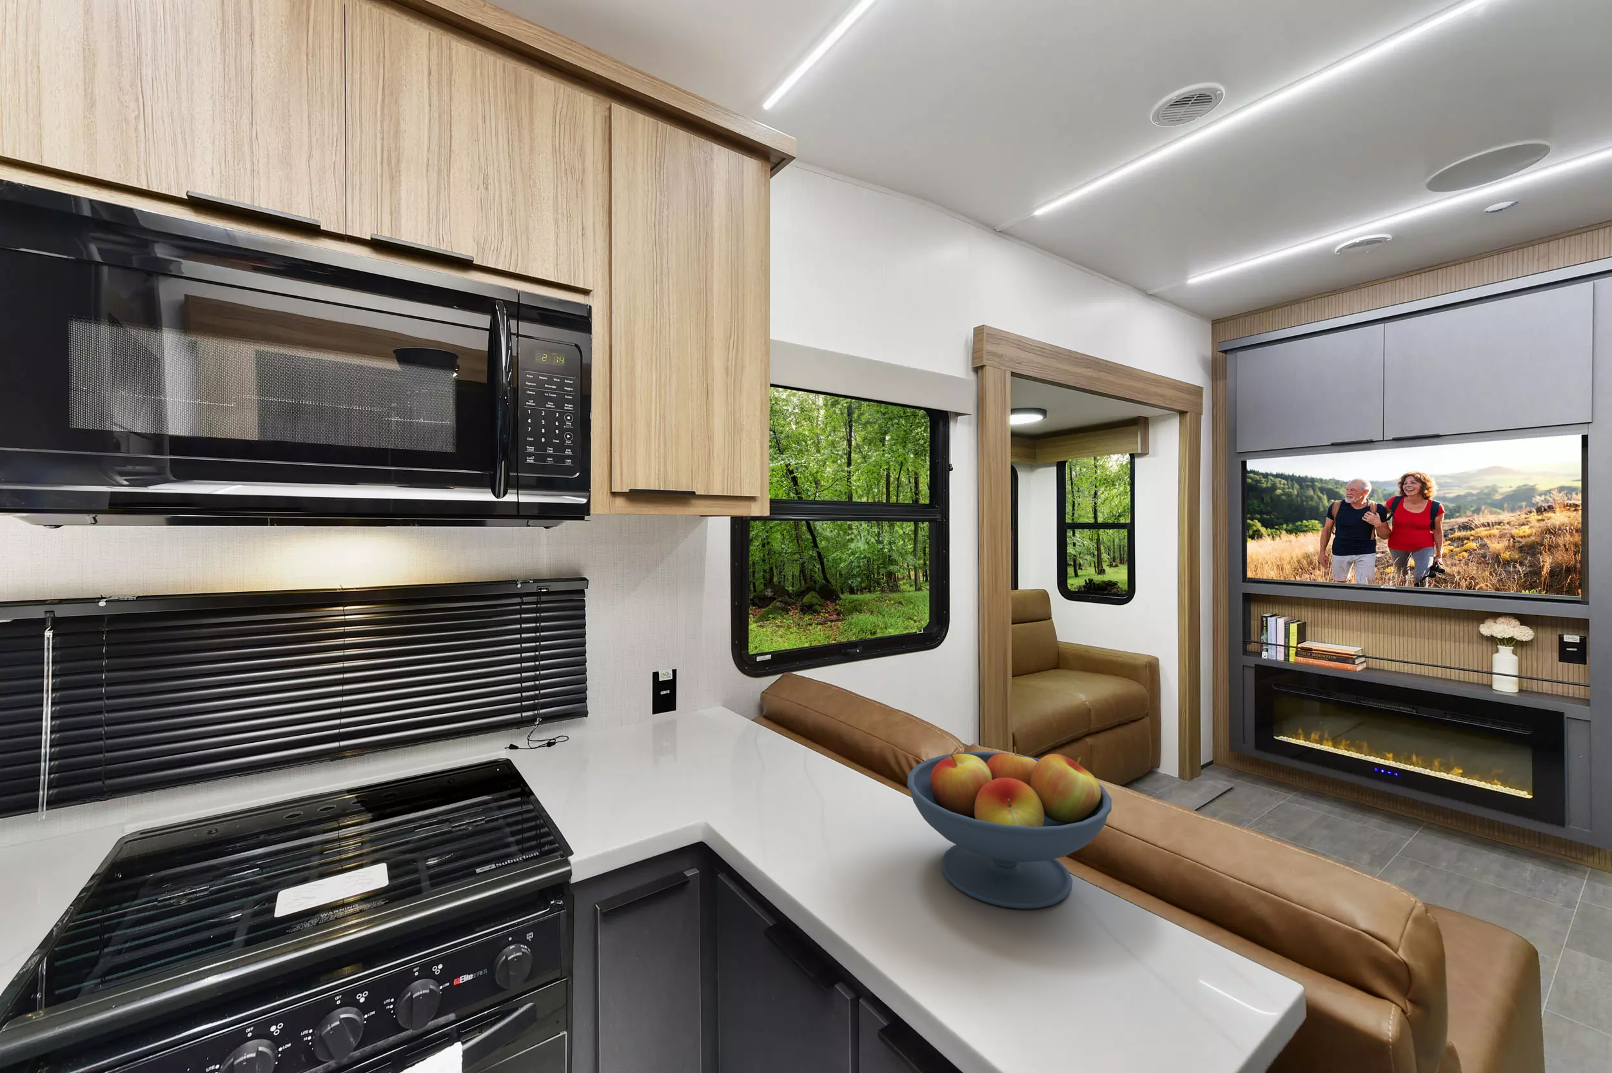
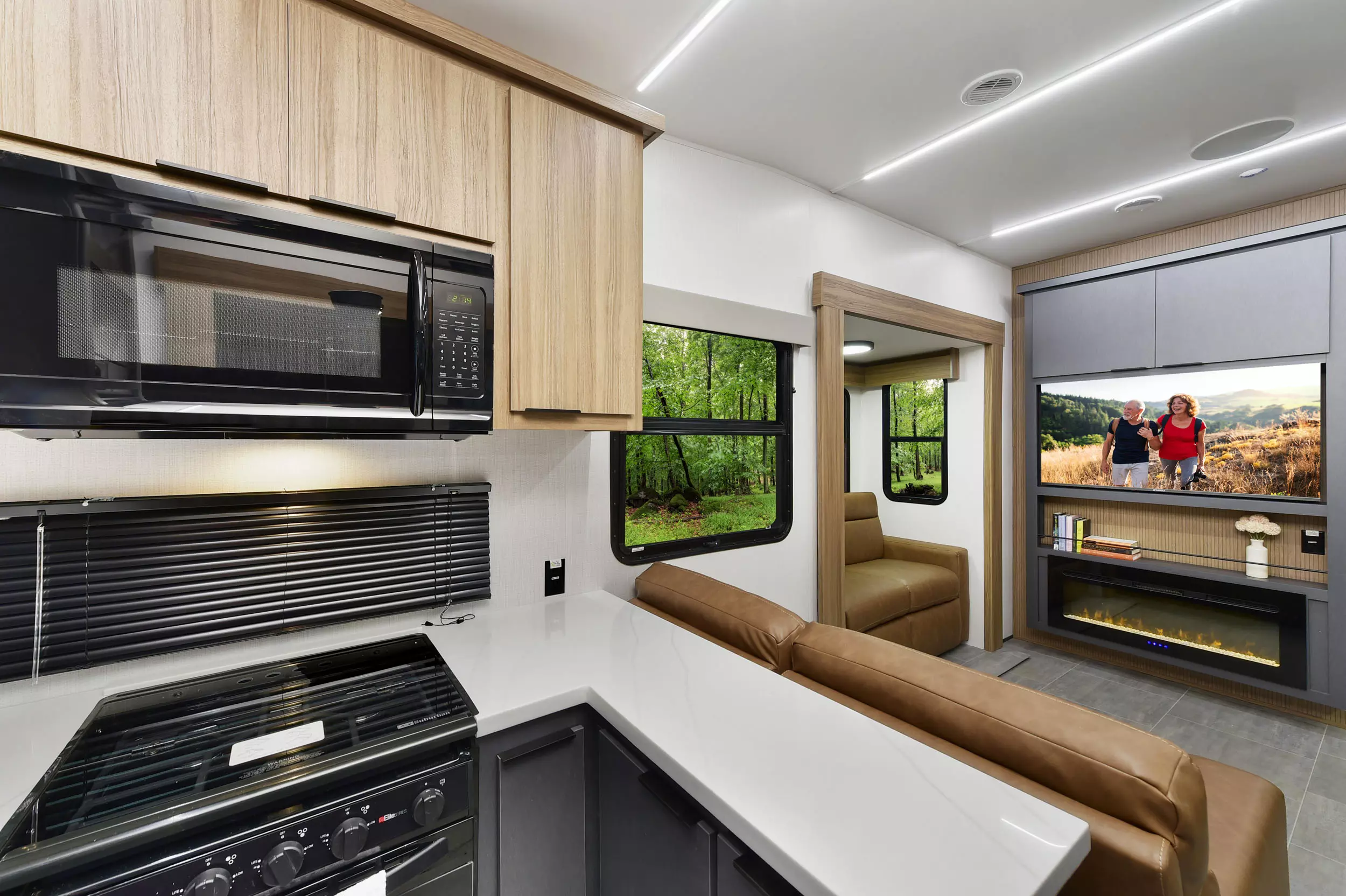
- fruit bowl [907,746,1113,909]
